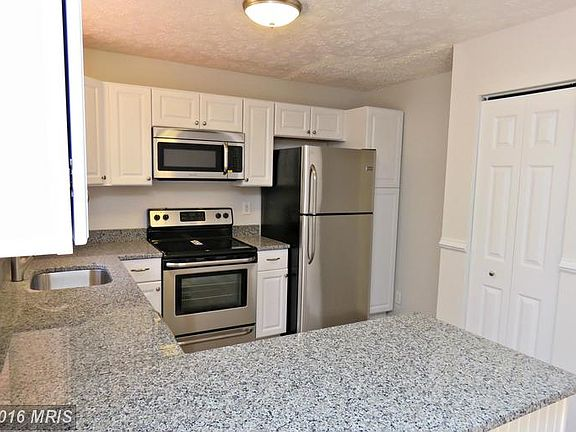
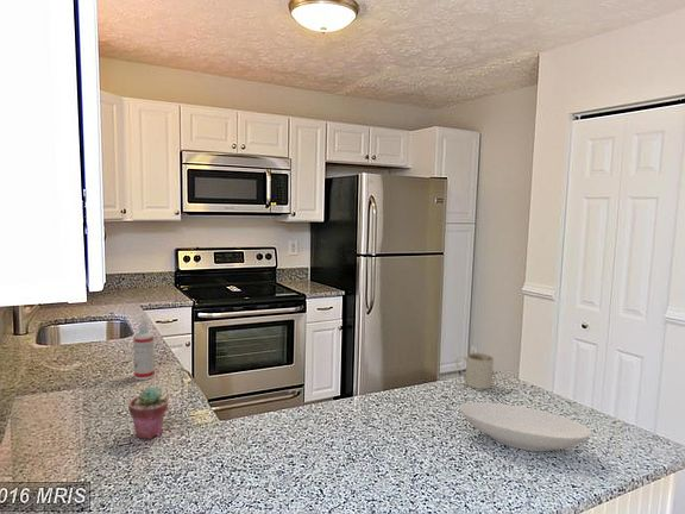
+ potted succulent [127,386,169,440]
+ bowl [458,401,592,452]
+ mug [454,352,495,390]
+ spray bottle [132,318,156,381]
